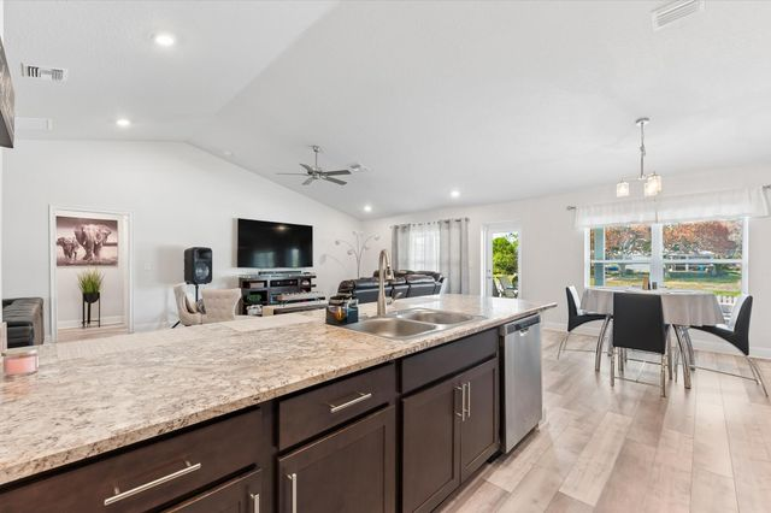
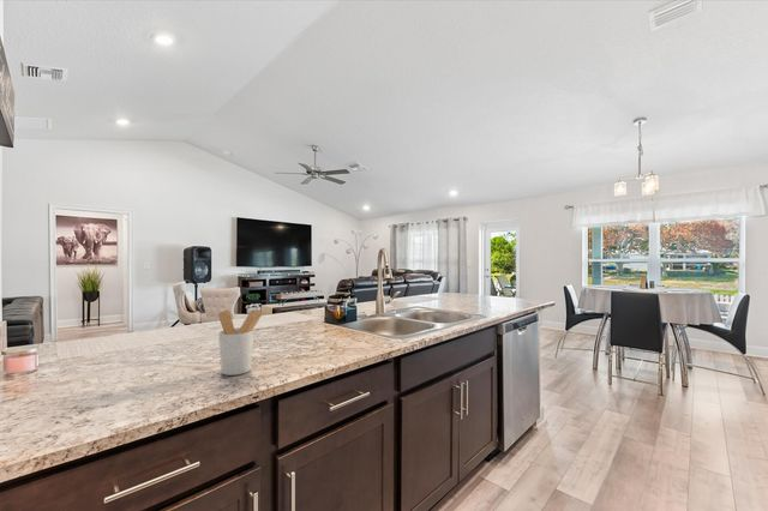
+ utensil holder [217,308,265,377]
